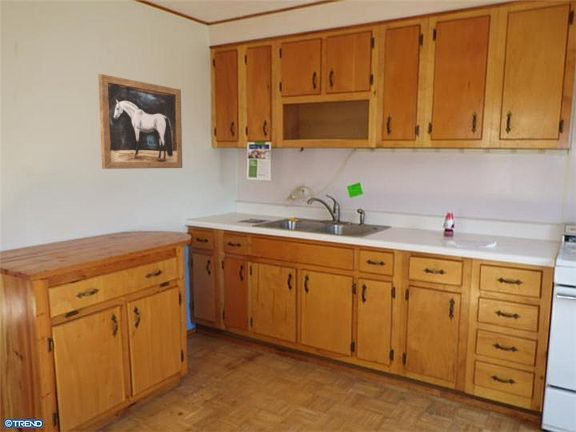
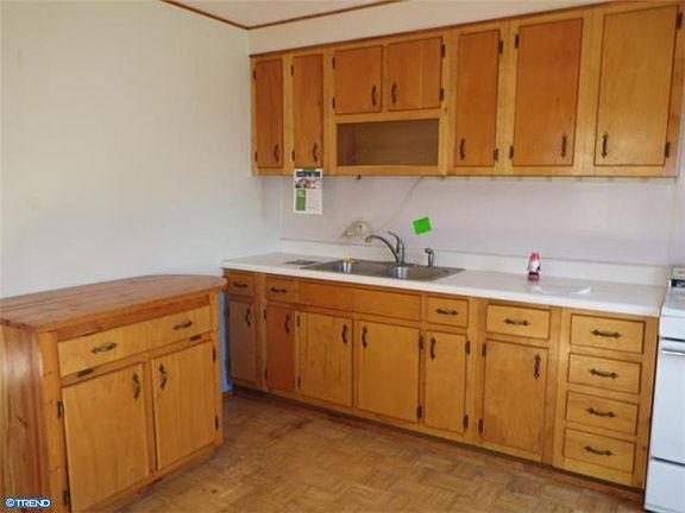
- wall art [97,73,183,170]
